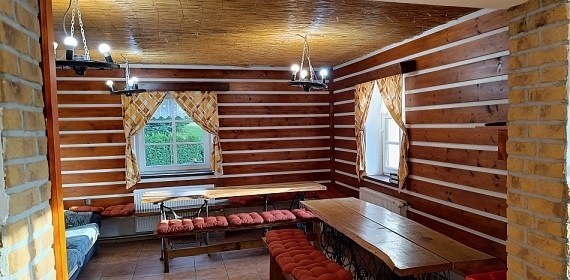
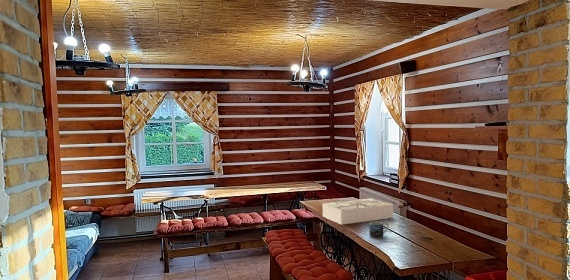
+ mug [368,220,389,239]
+ board game [322,198,394,226]
